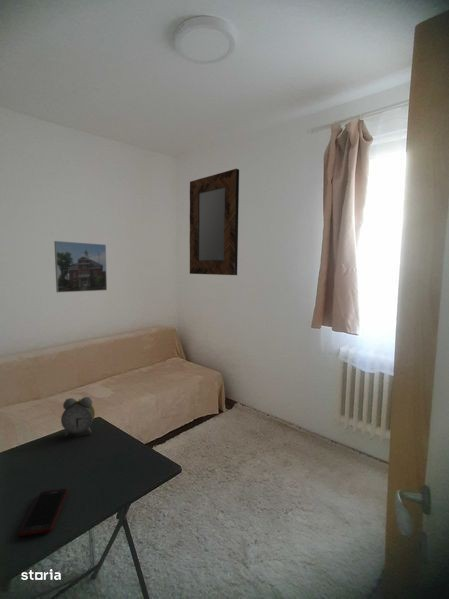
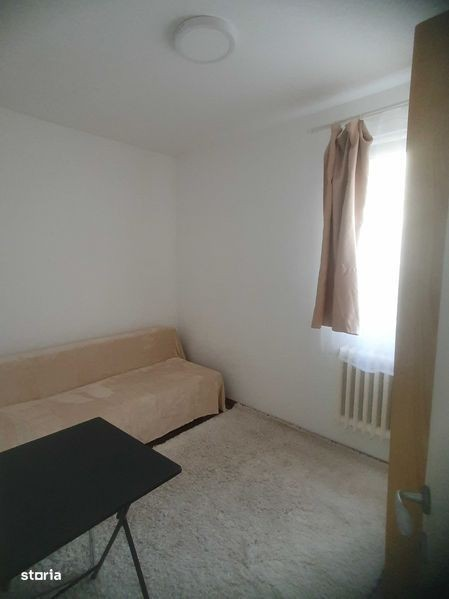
- cell phone [18,488,68,537]
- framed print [53,240,108,293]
- alarm clock [60,396,96,438]
- home mirror [189,168,240,276]
